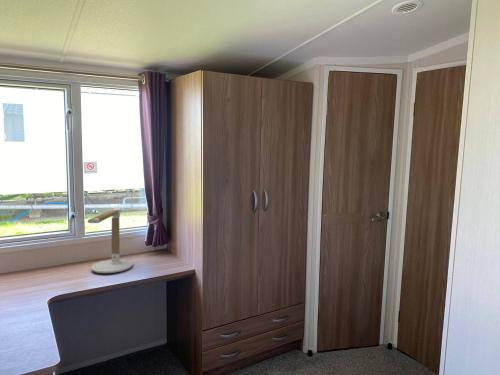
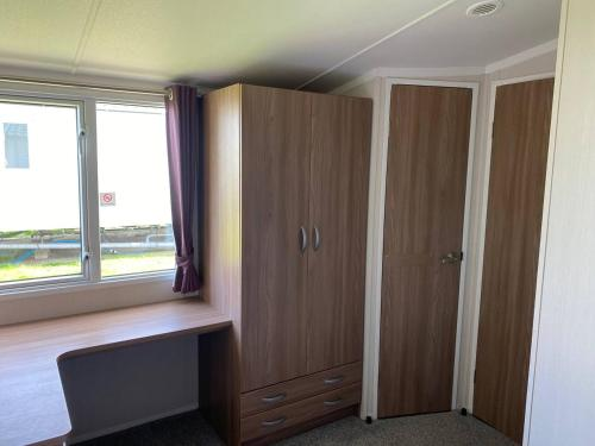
- desk lamp [87,207,133,274]
